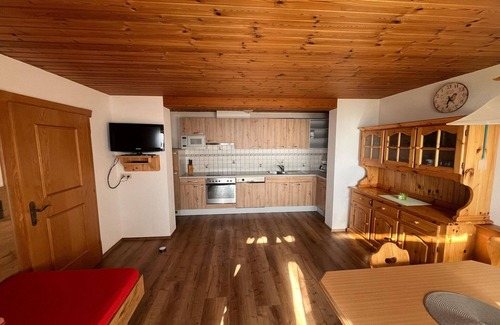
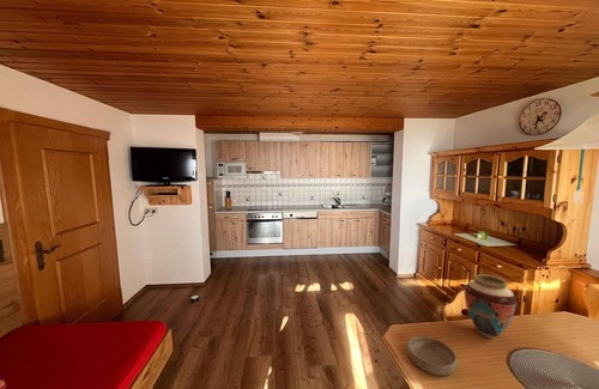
+ bowl [406,335,458,377]
+ vase [464,273,518,340]
